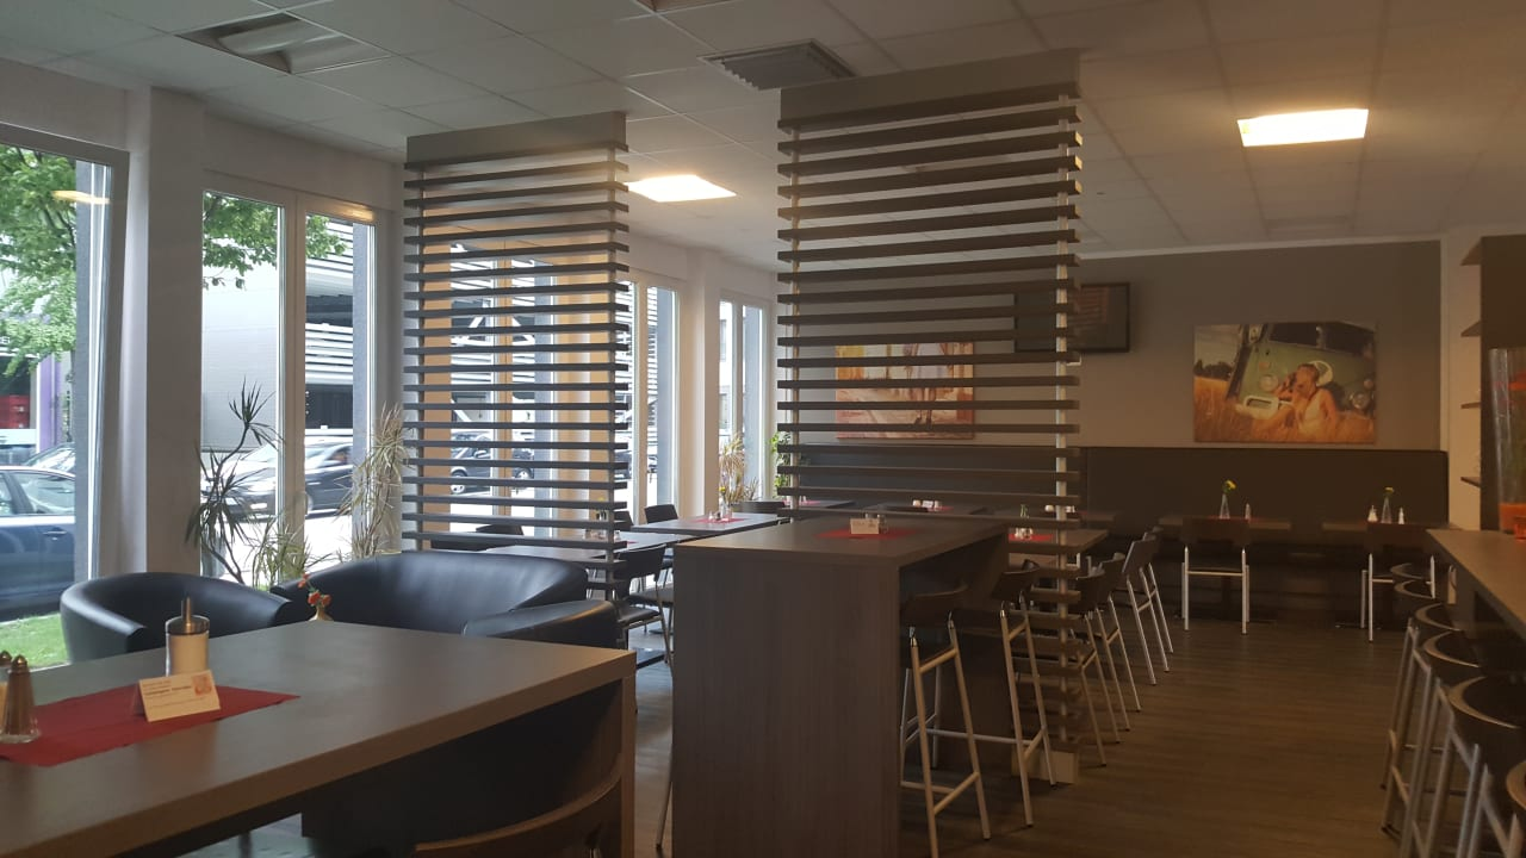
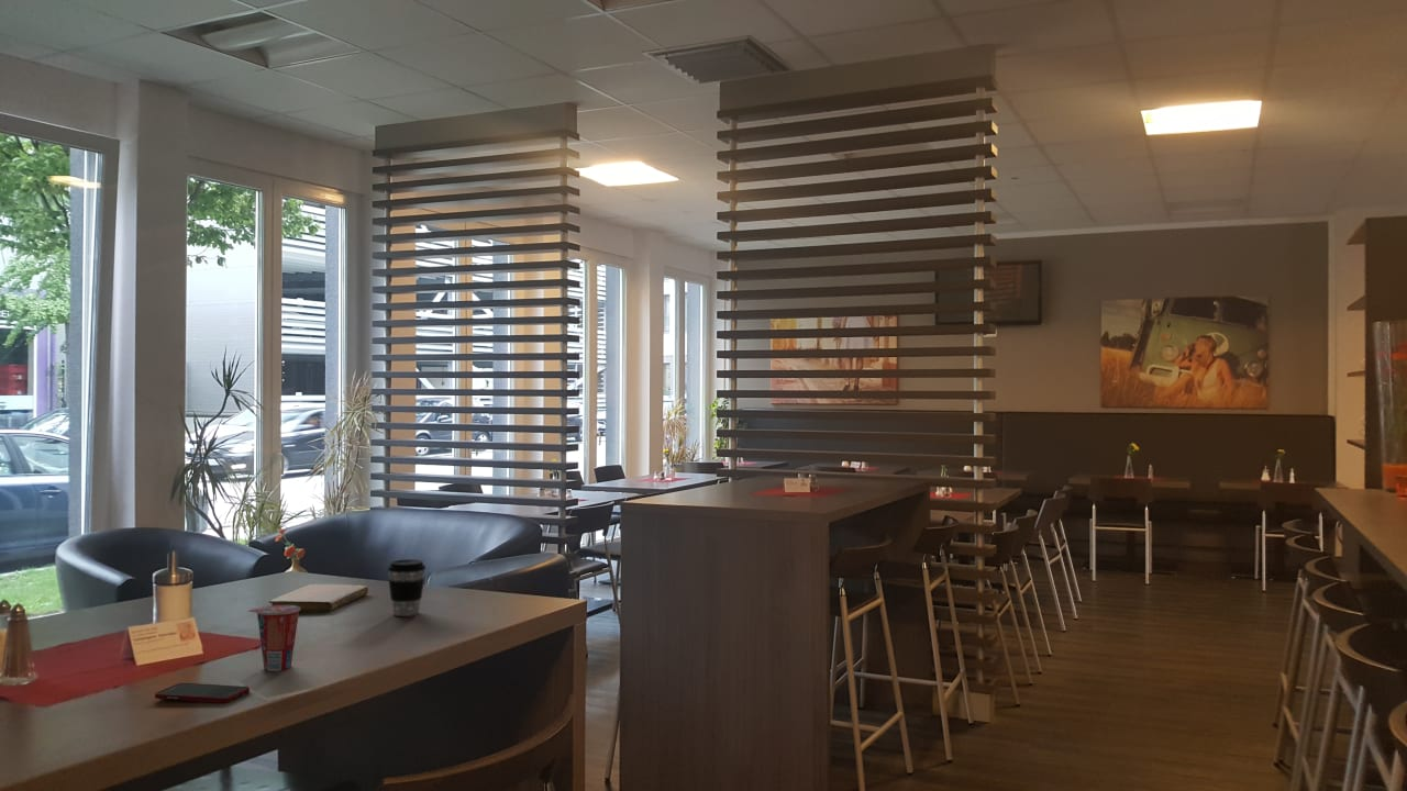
+ coffee cup [387,558,426,617]
+ notebook [268,583,369,613]
+ cup [247,604,301,672]
+ cell phone [154,682,251,704]
